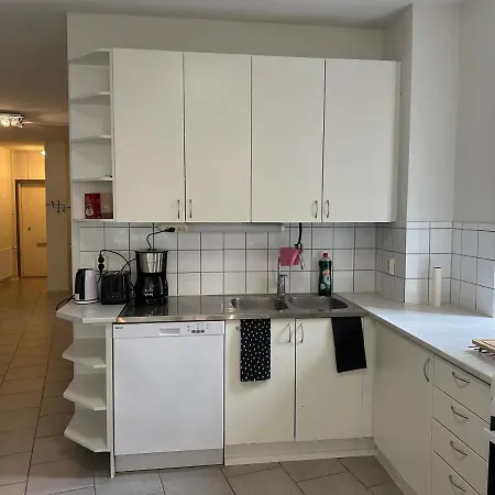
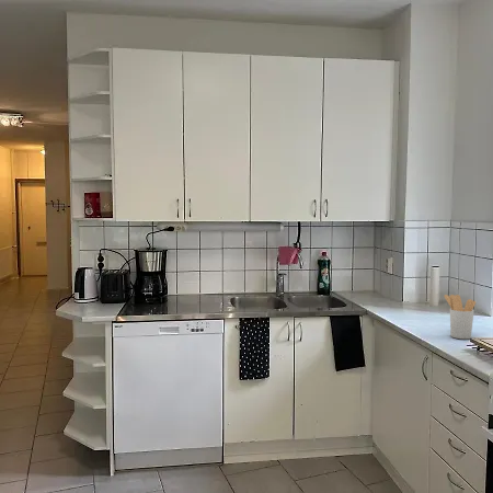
+ utensil holder [443,294,477,340]
